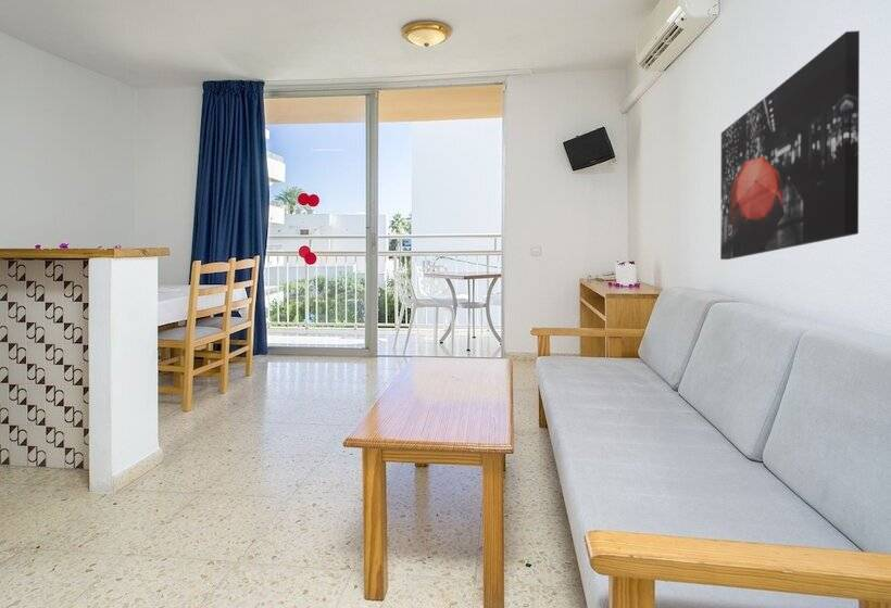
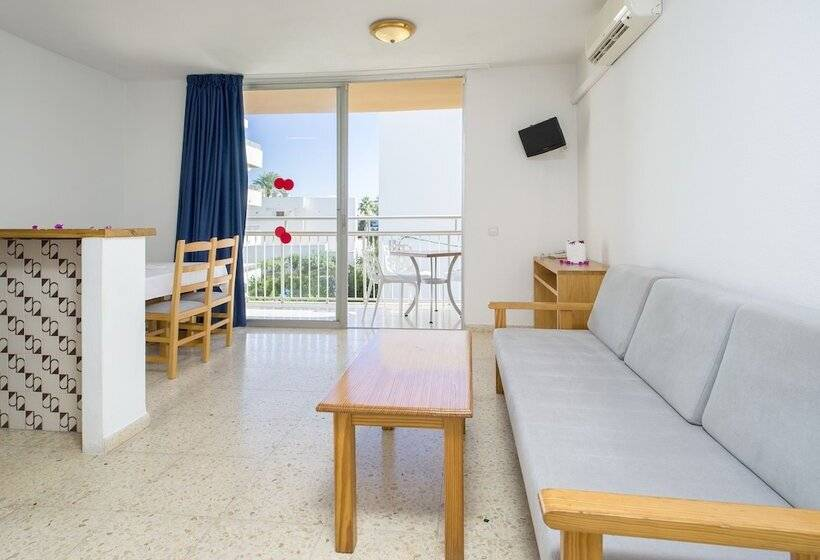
- wall art [719,29,861,261]
